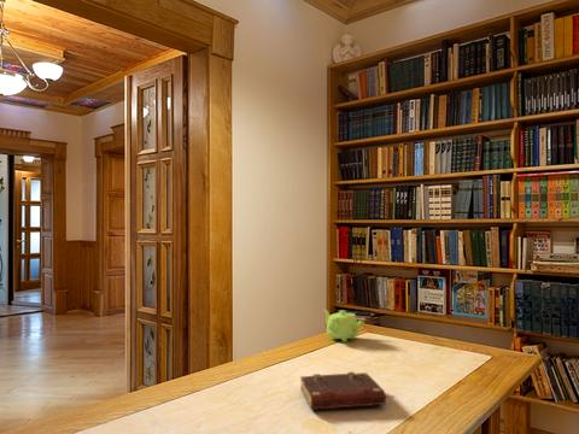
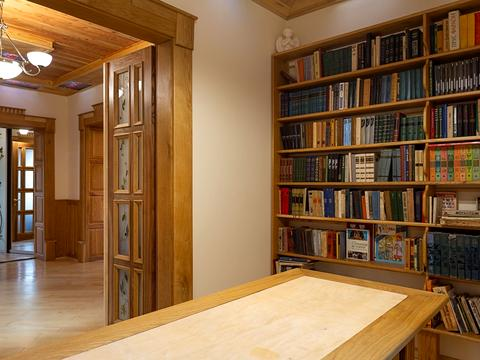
- teapot [322,309,365,344]
- book [299,371,387,411]
